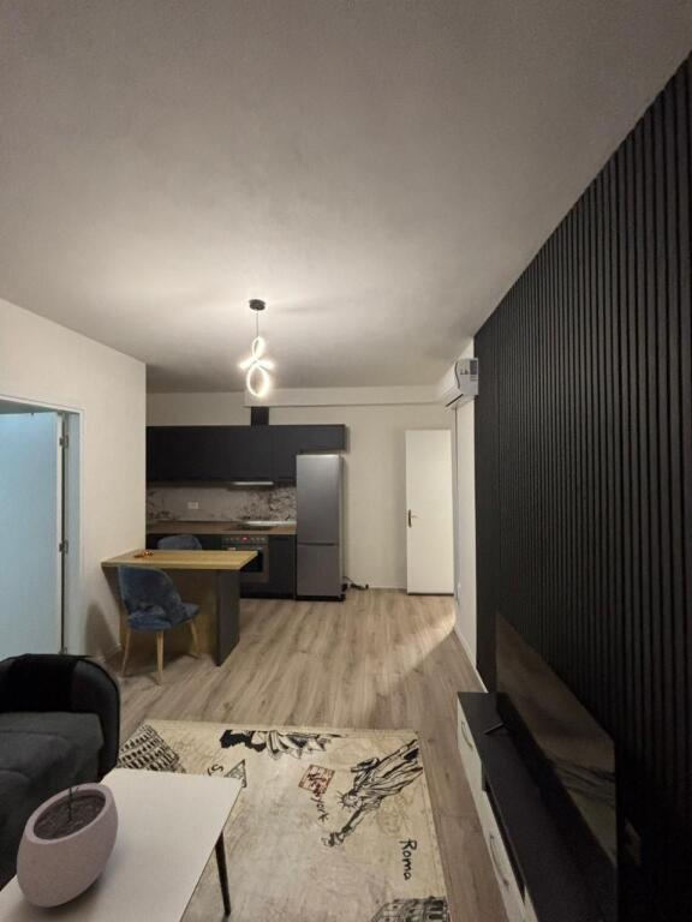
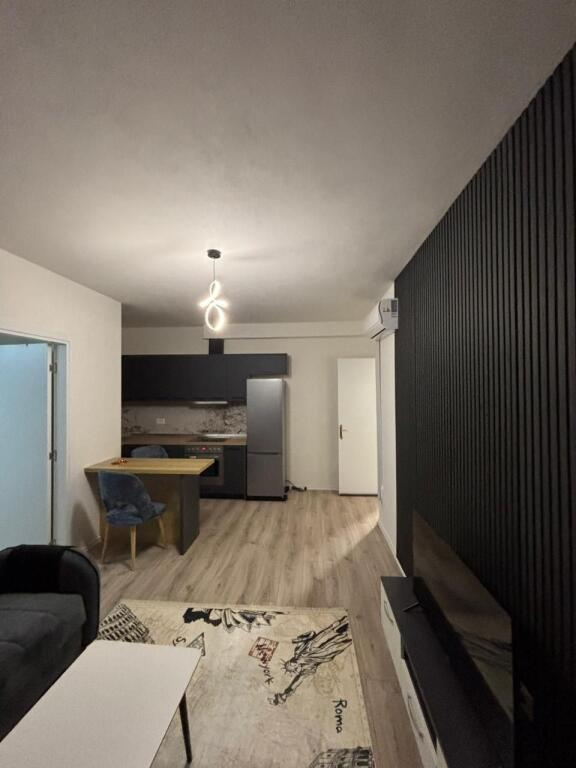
- plant pot [16,773,119,908]
